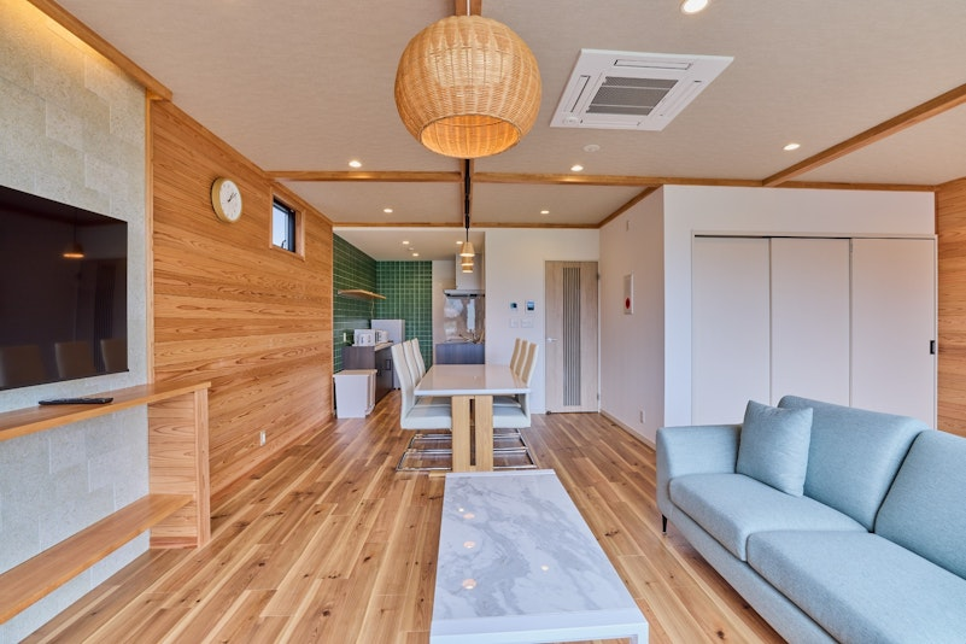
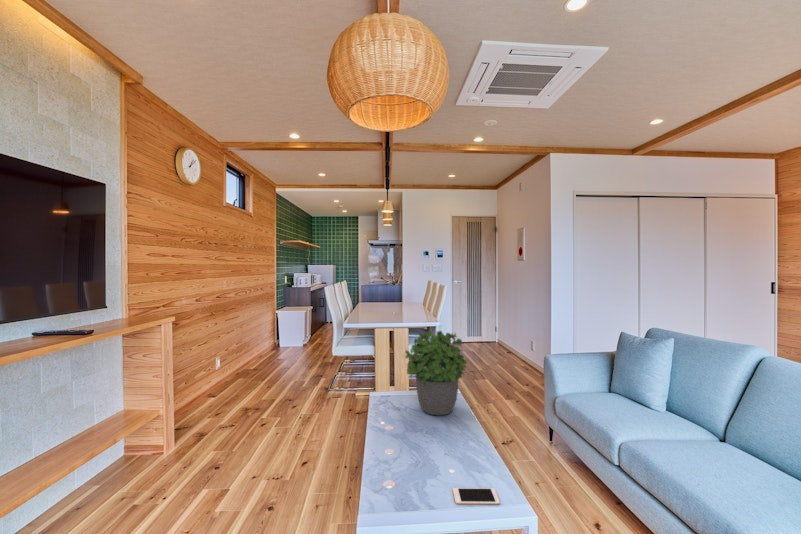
+ cell phone [452,487,501,505]
+ potted plant [404,328,468,417]
